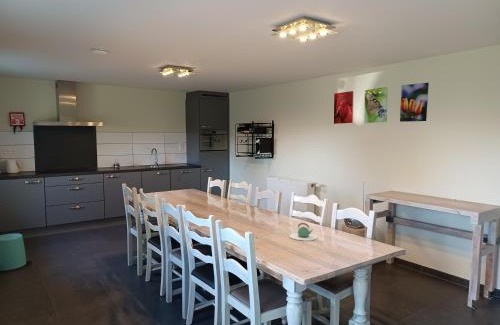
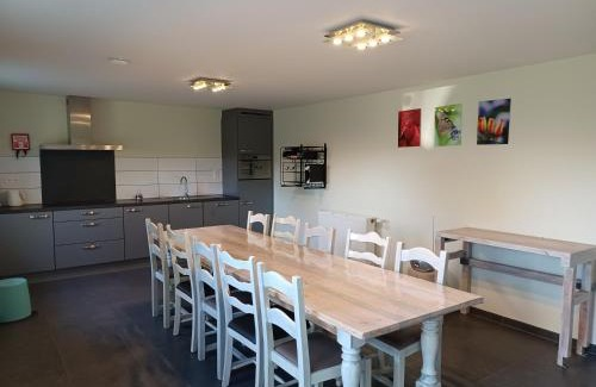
- teapot [289,222,319,242]
